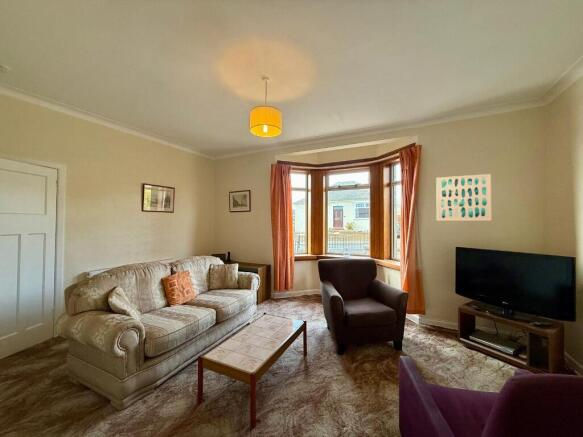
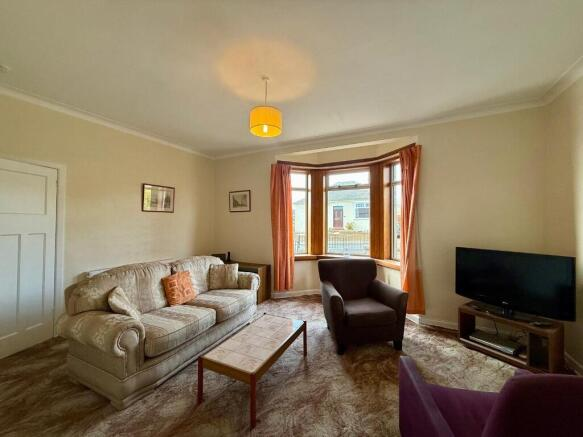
- wall art [435,173,492,222]
